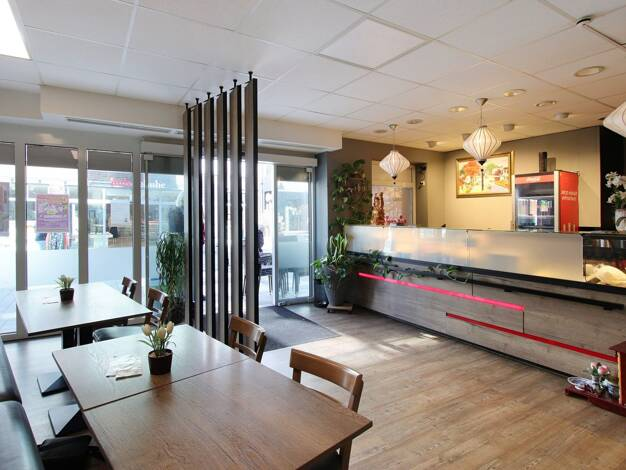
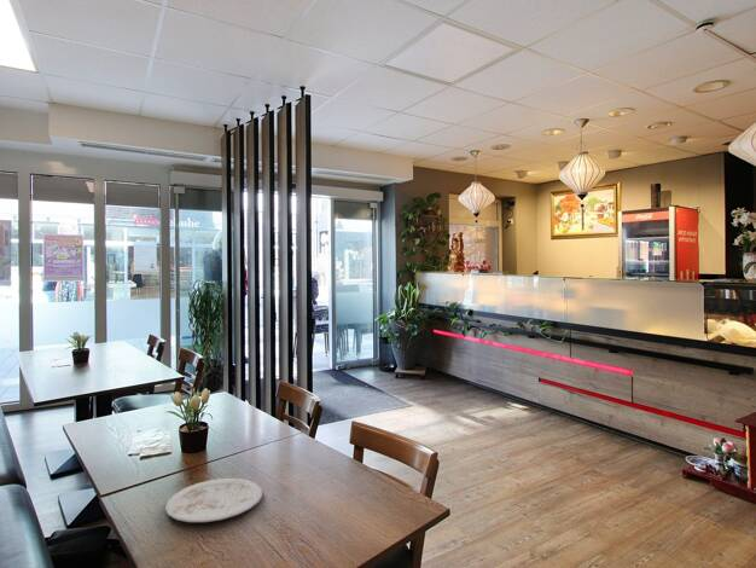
+ plate [164,477,263,523]
